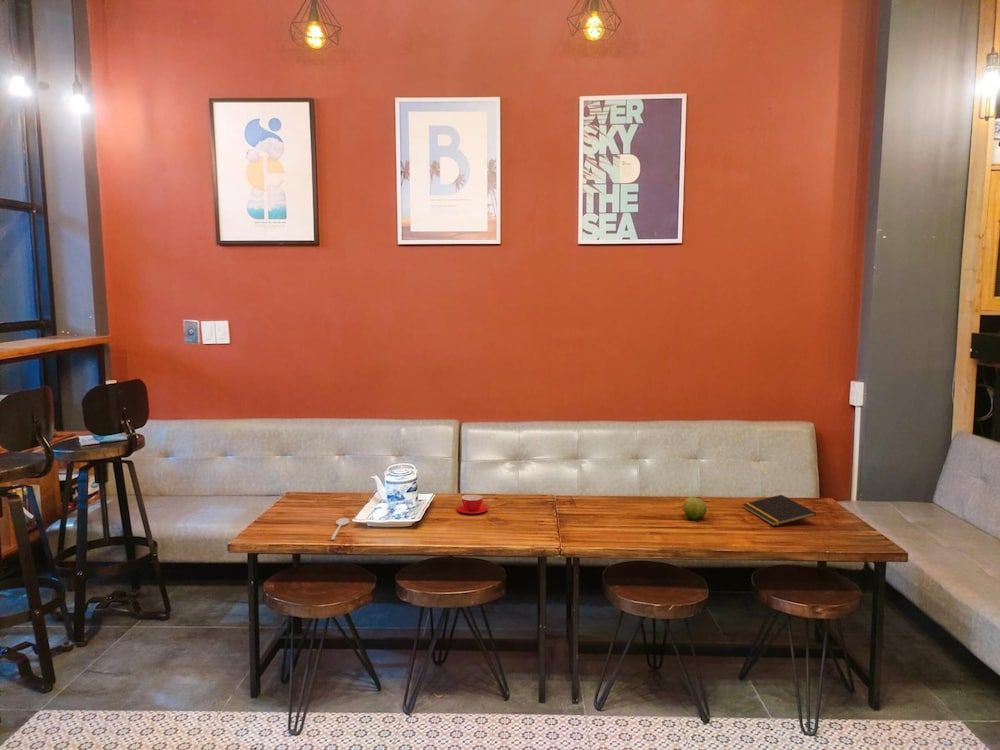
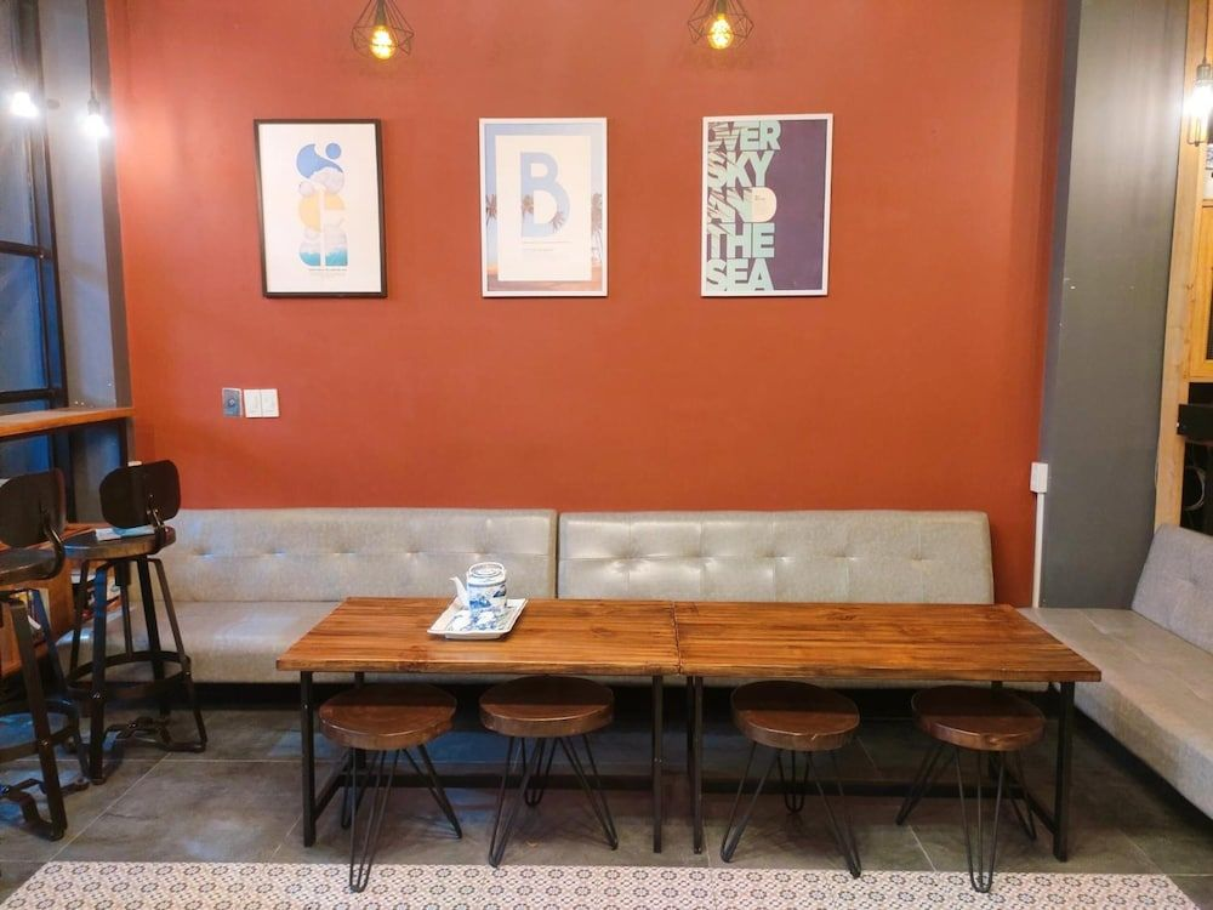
- notepad [741,494,817,527]
- fruit [682,496,708,521]
- stirrer [330,517,350,541]
- teacup [456,494,489,514]
